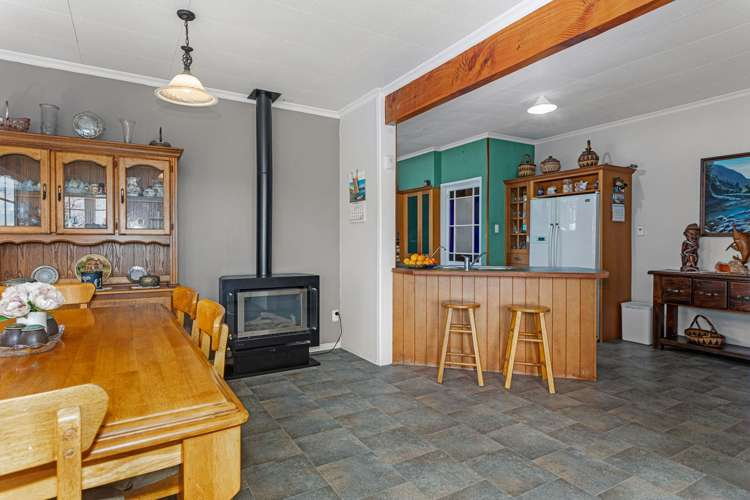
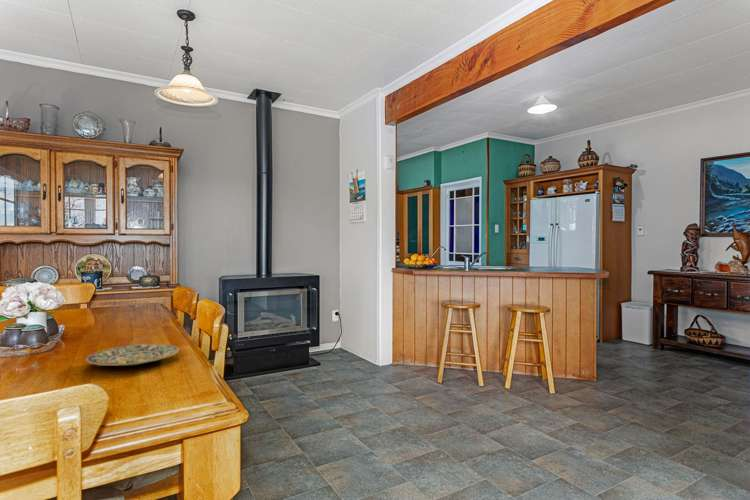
+ plate [84,343,180,367]
